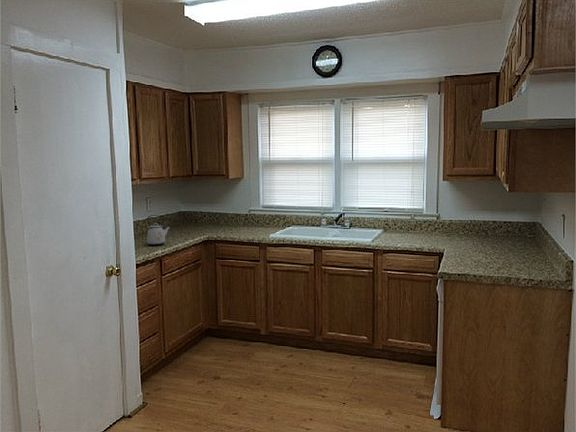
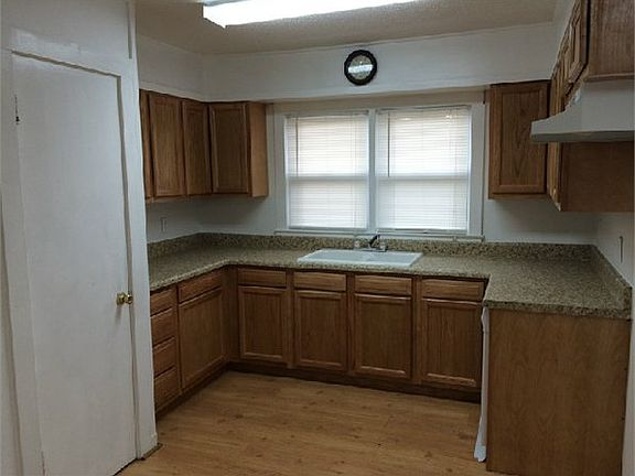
- kettle [146,214,171,246]
